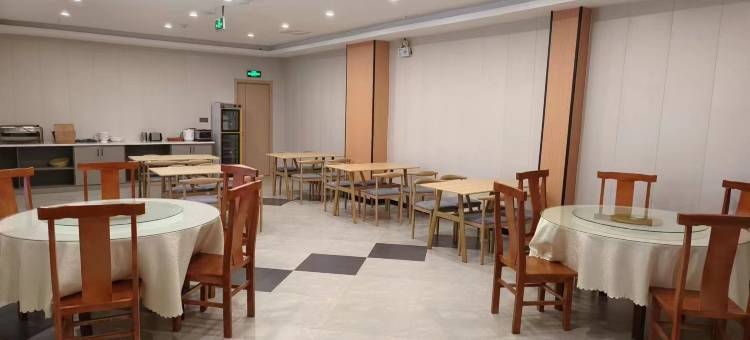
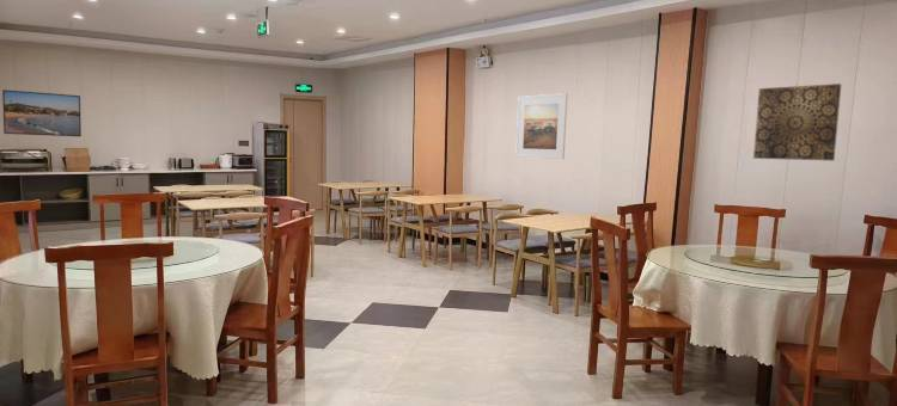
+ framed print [514,92,568,160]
+ wall art [752,82,842,162]
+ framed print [1,88,83,137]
